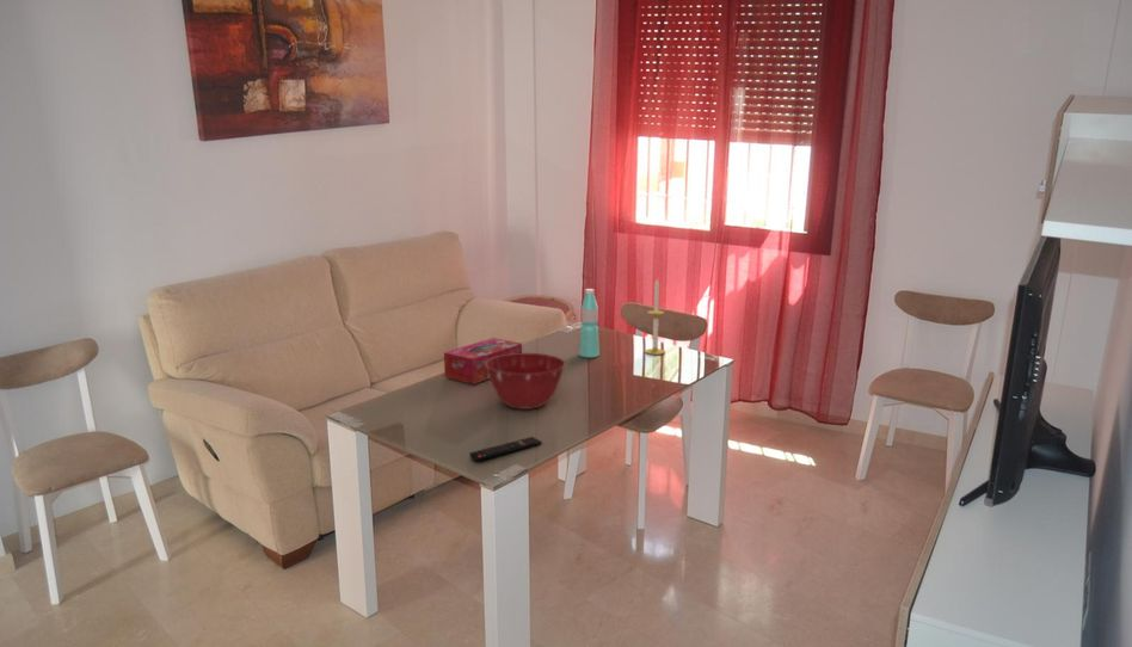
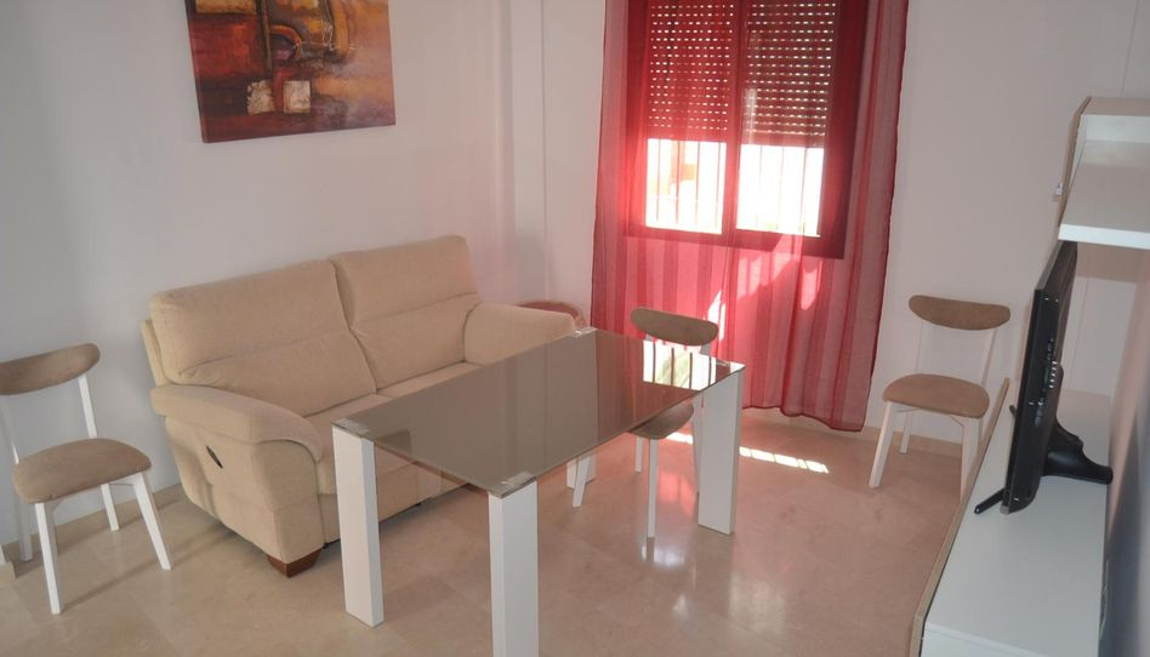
- tissue box [443,337,523,386]
- mixing bowl [486,352,566,411]
- candle [644,278,666,356]
- water bottle [578,288,601,358]
- remote control [468,436,543,462]
